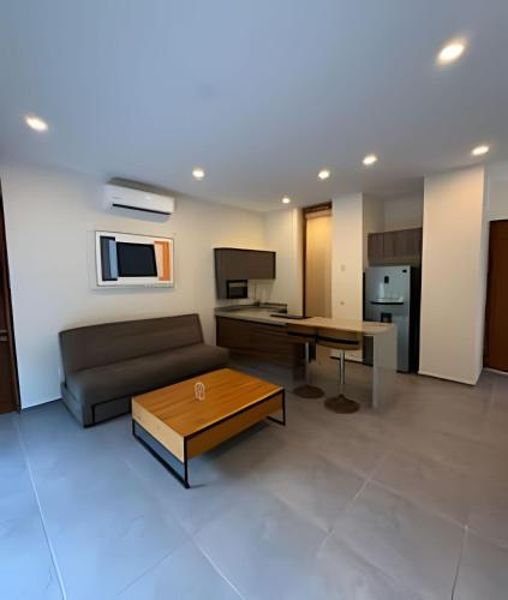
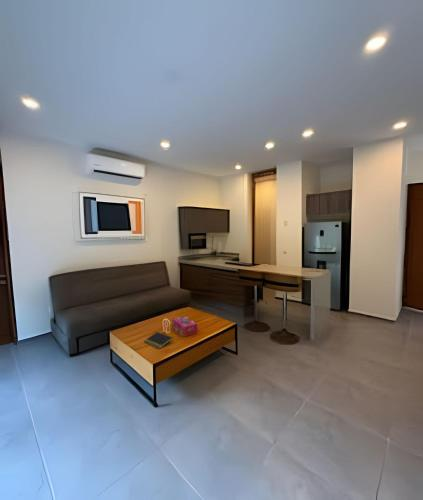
+ tissue box [171,315,198,338]
+ notepad [143,331,174,349]
